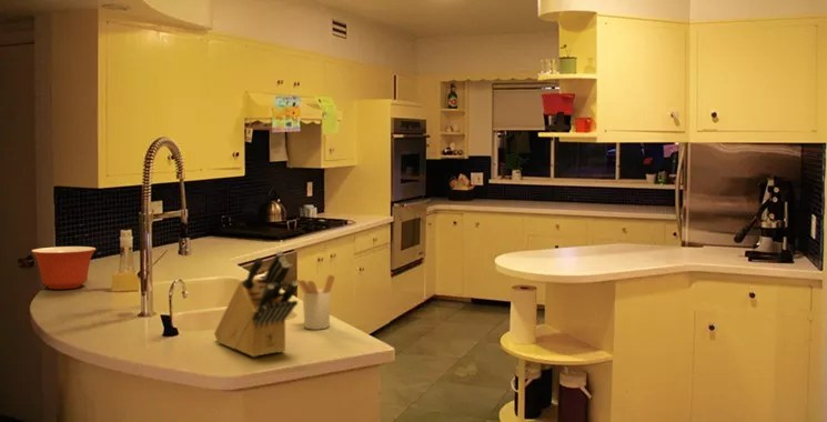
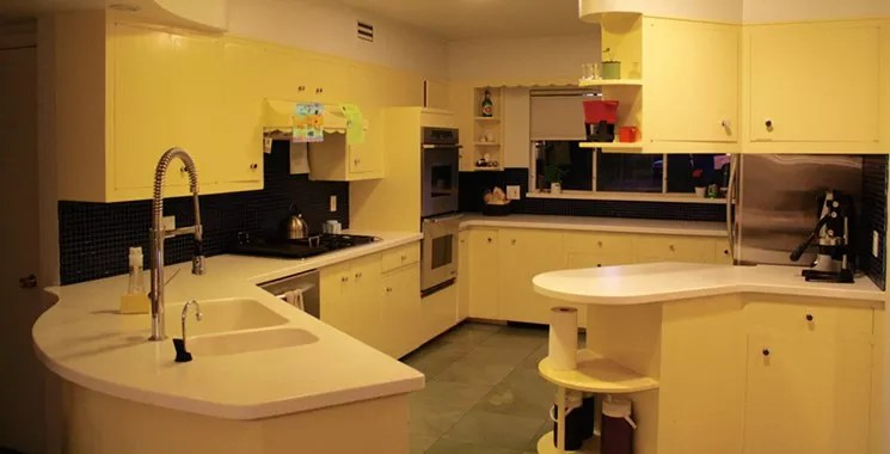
- knife block [213,249,299,358]
- utensil holder [295,273,335,331]
- mixing bowl [30,245,98,290]
